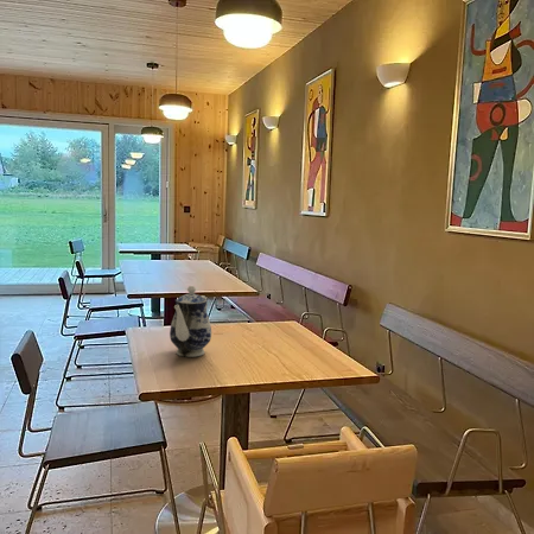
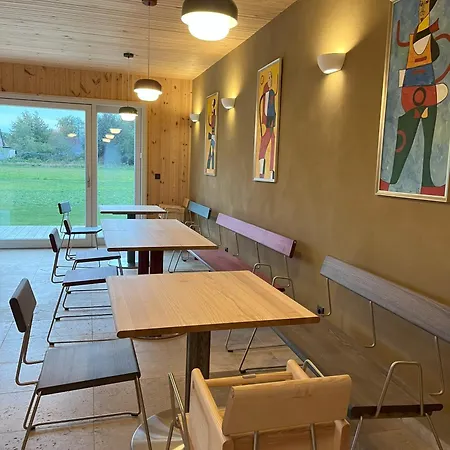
- teapot [169,285,212,358]
